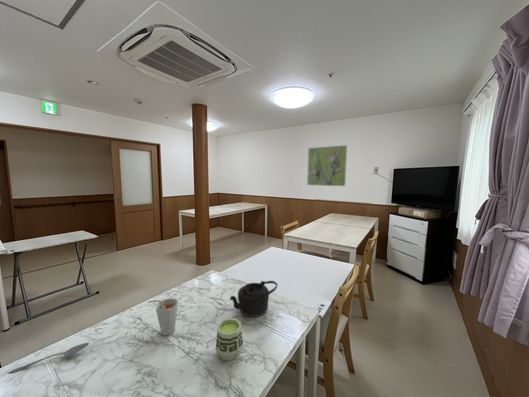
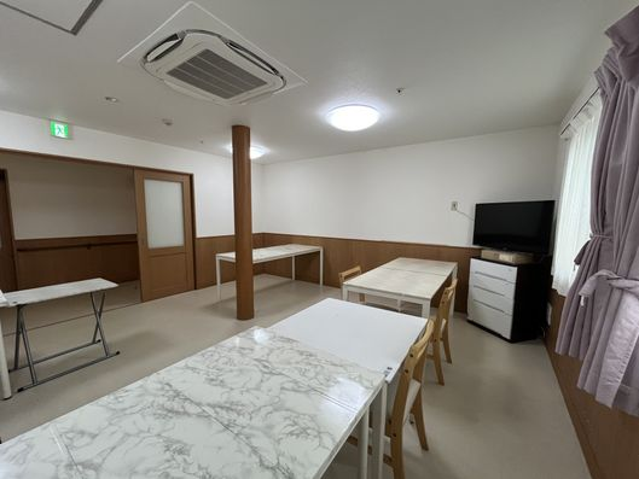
- cup [147,297,179,336]
- spoon [6,342,90,375]
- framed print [306,144,348,187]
- cup [215,317,244,362]
- teapot [229,280,278,318]
